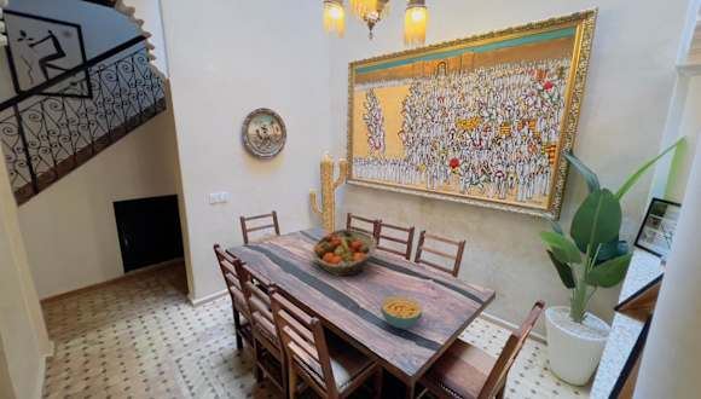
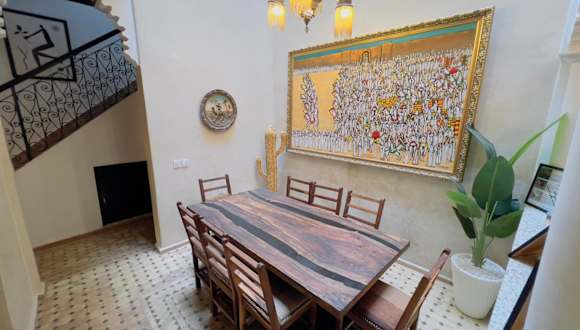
- fruit basket [311,229,378,277]
- cereal bowl [380,294,423,330]
